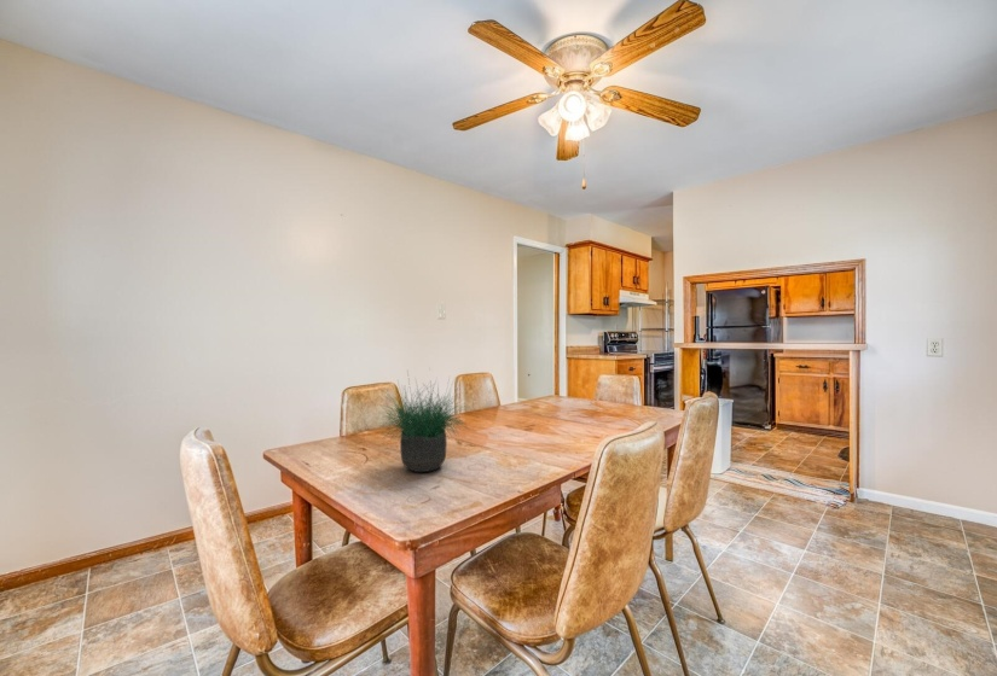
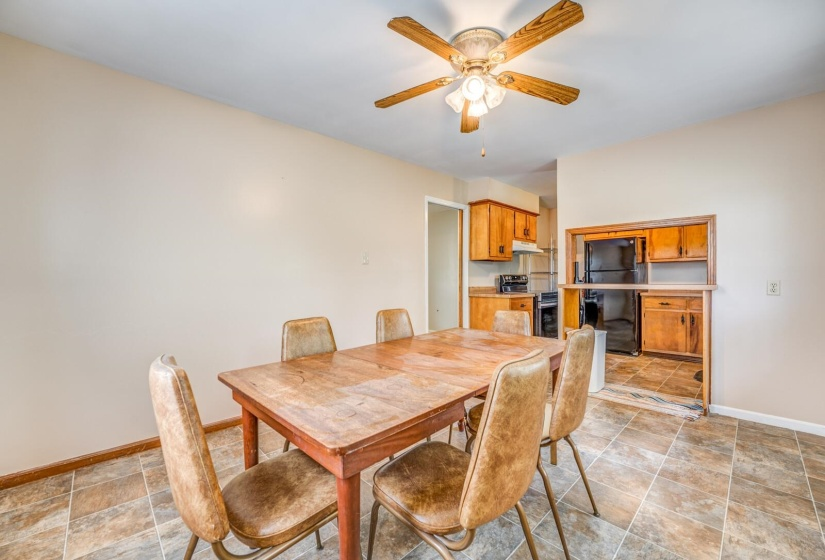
- potted plant [379,366,473,473]
